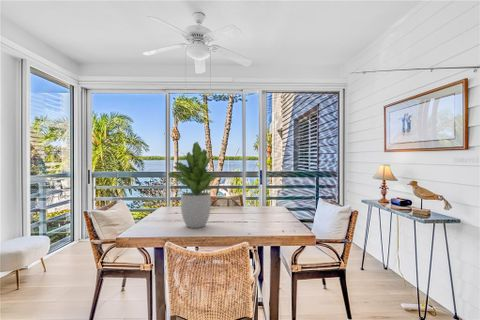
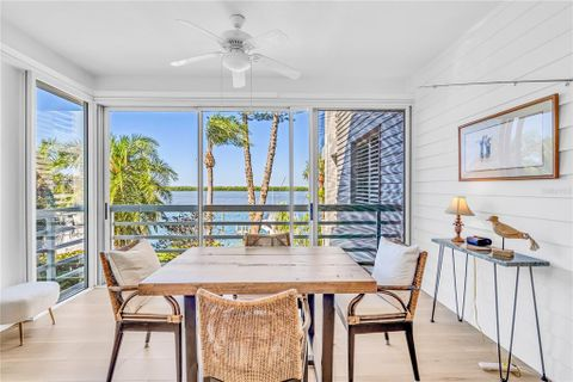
- potted plant [167,141,218,229]
